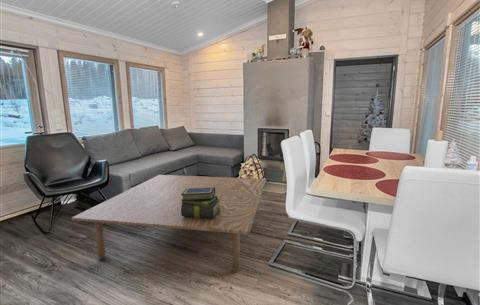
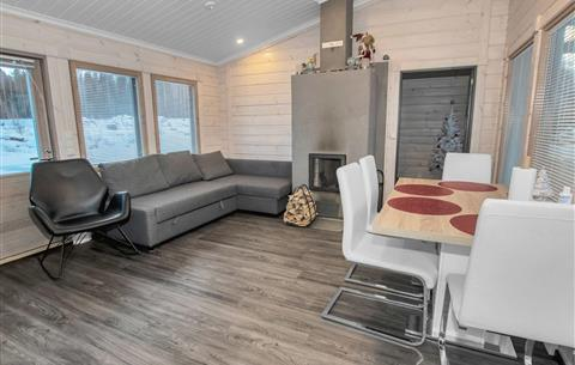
- coffee table [71,174,267,273]
- stack of books [181,187,221,219]
